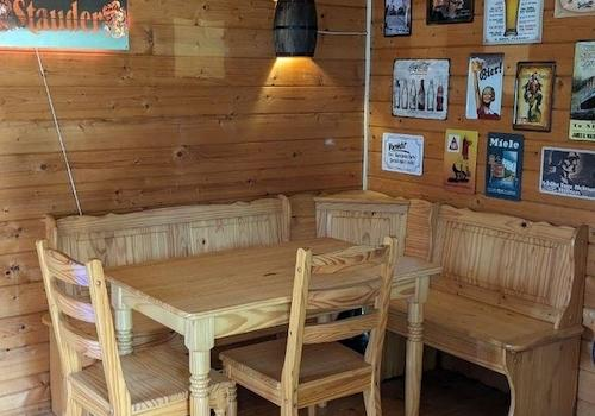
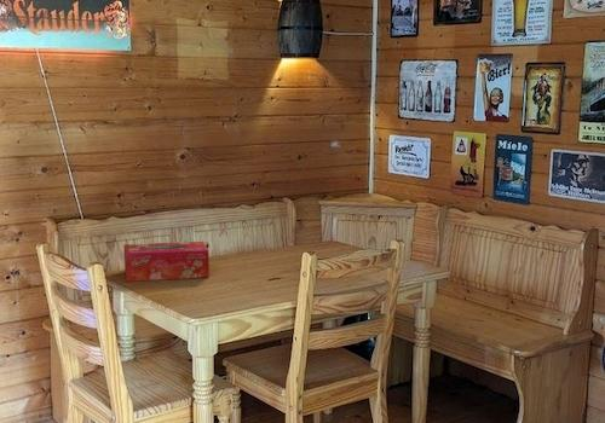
+ tissue box [123,241,211,283]
